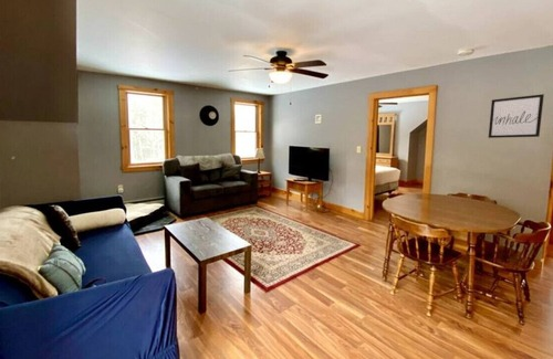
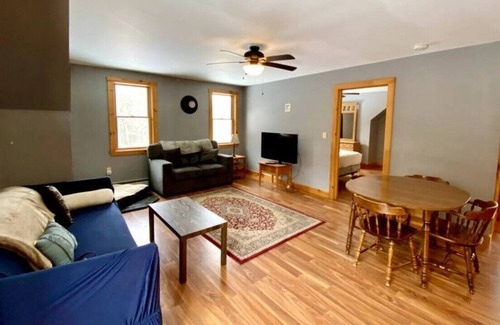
- wall art [488,93,545,139]
